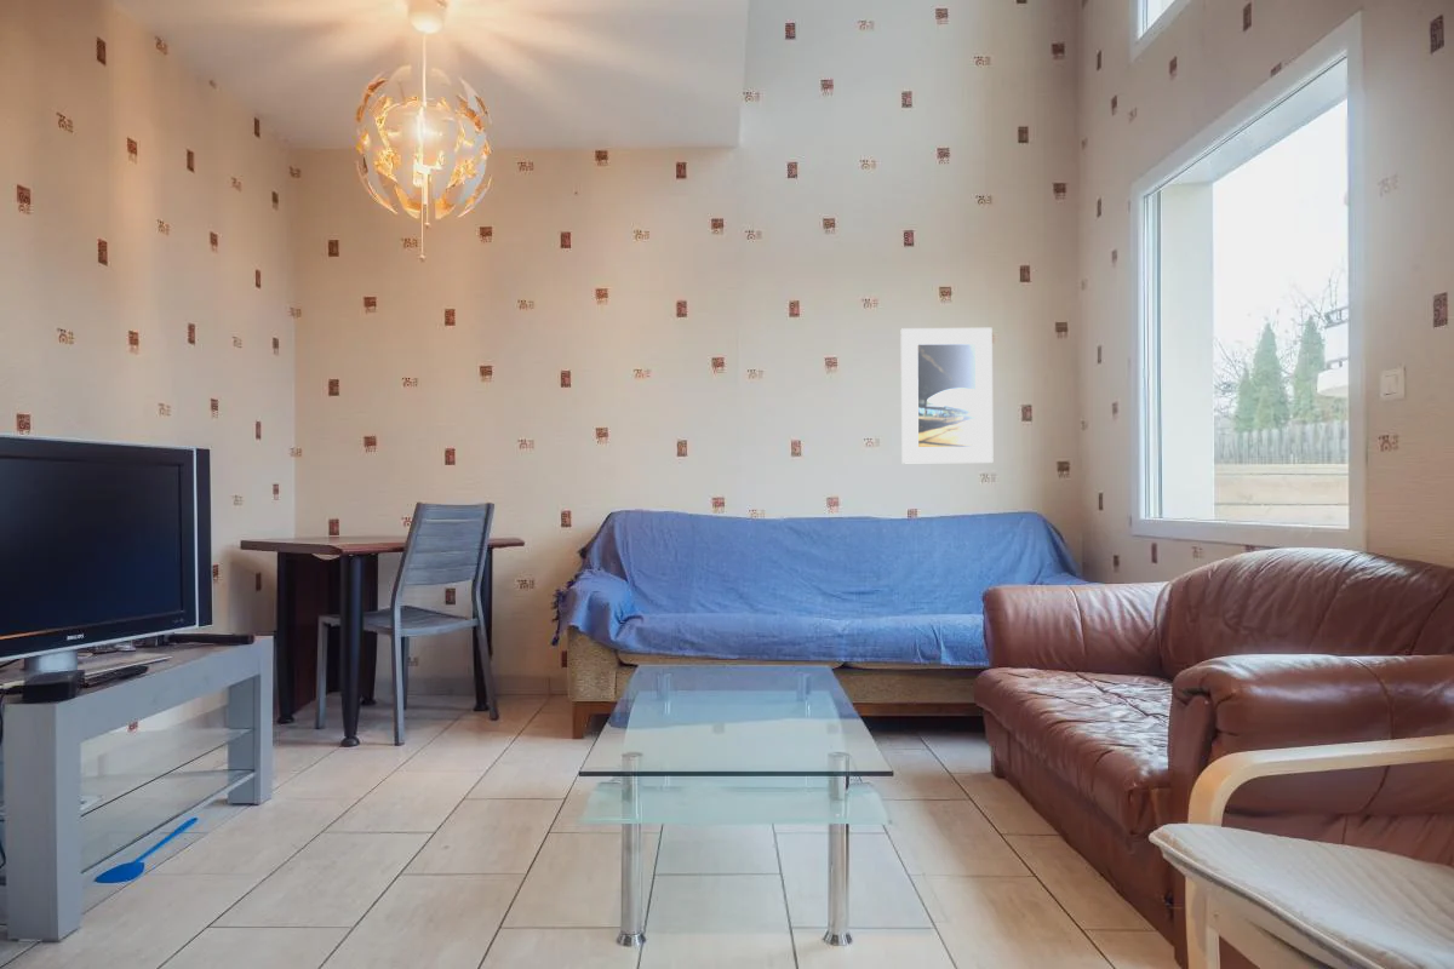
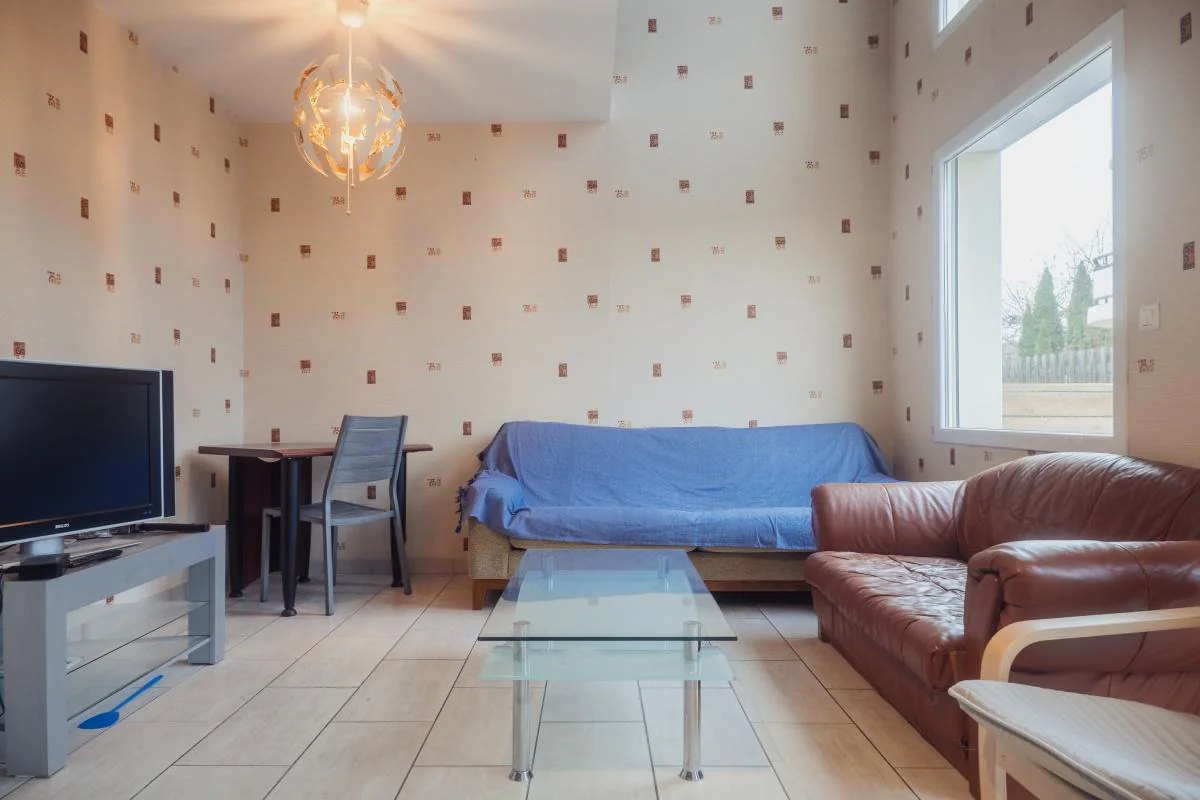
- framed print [900,327,994,465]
